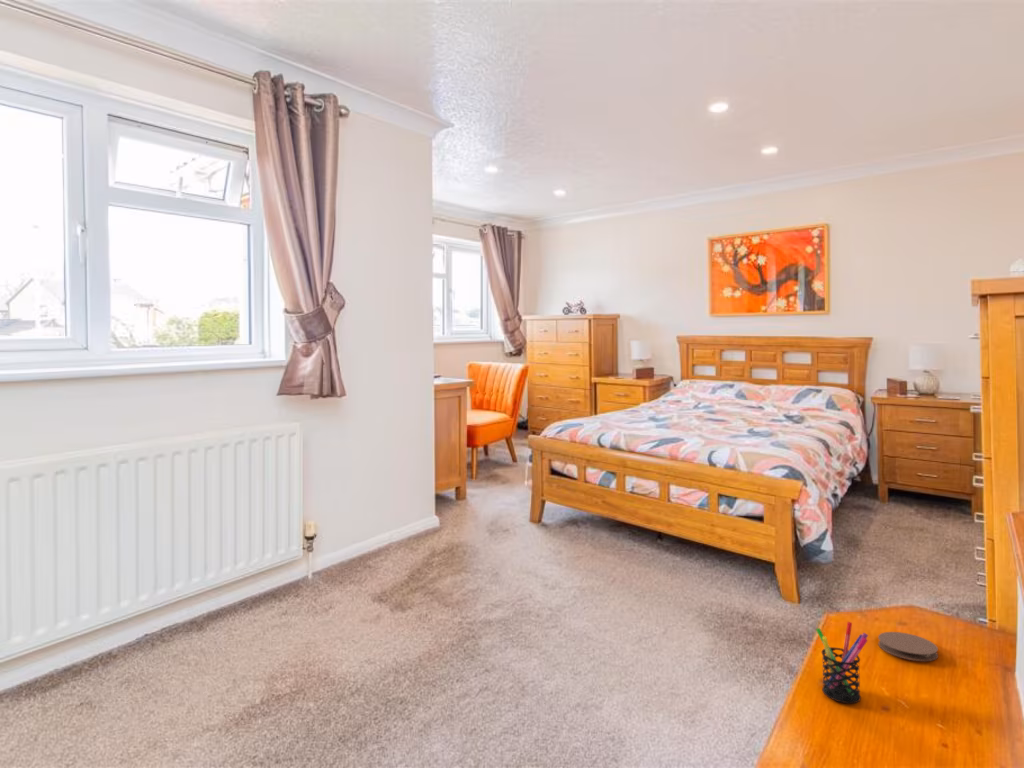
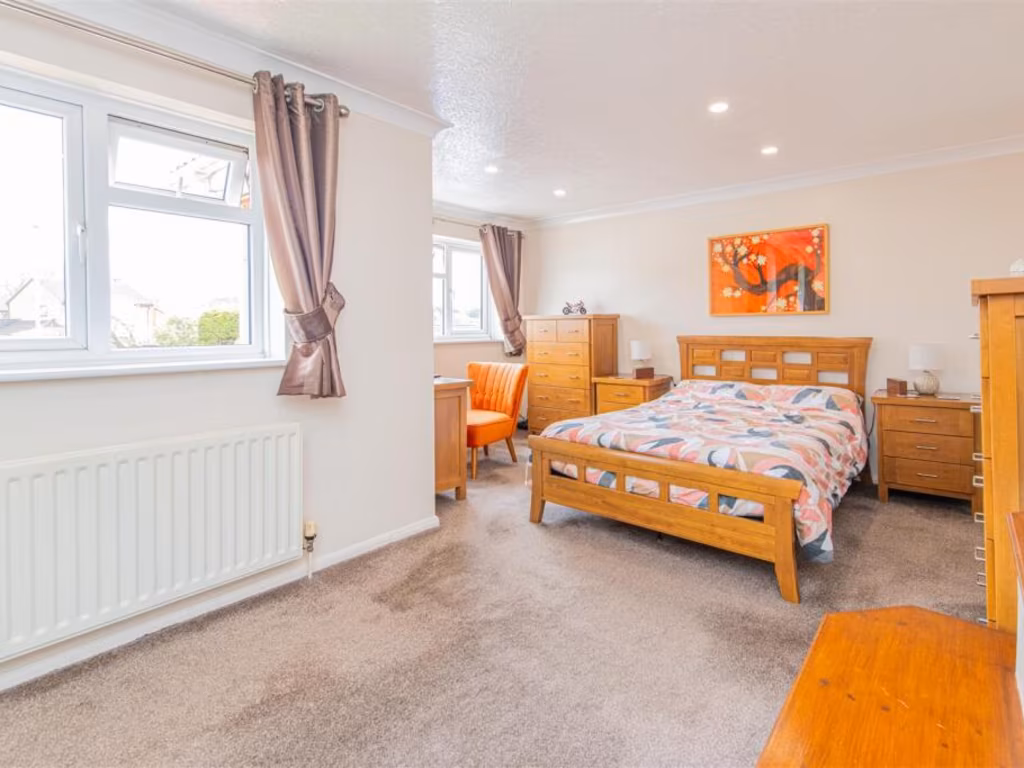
- pen holder [815,621,869,704]
- coaster [877,631,939,662]
